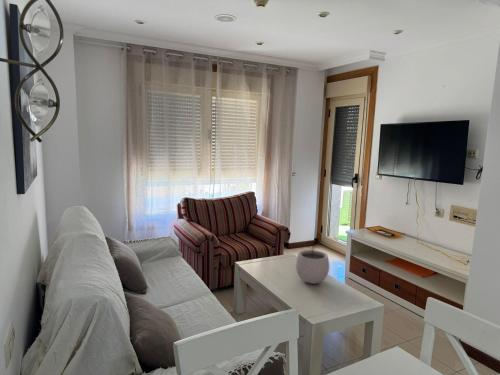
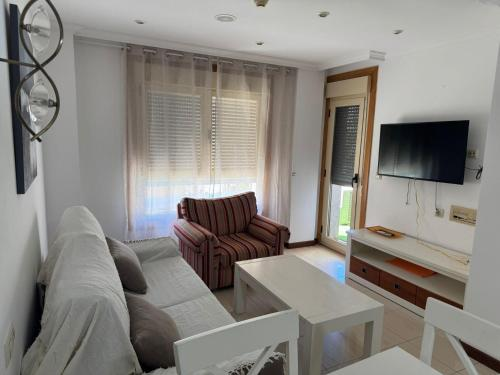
- plant pot [295,241,330,285]
